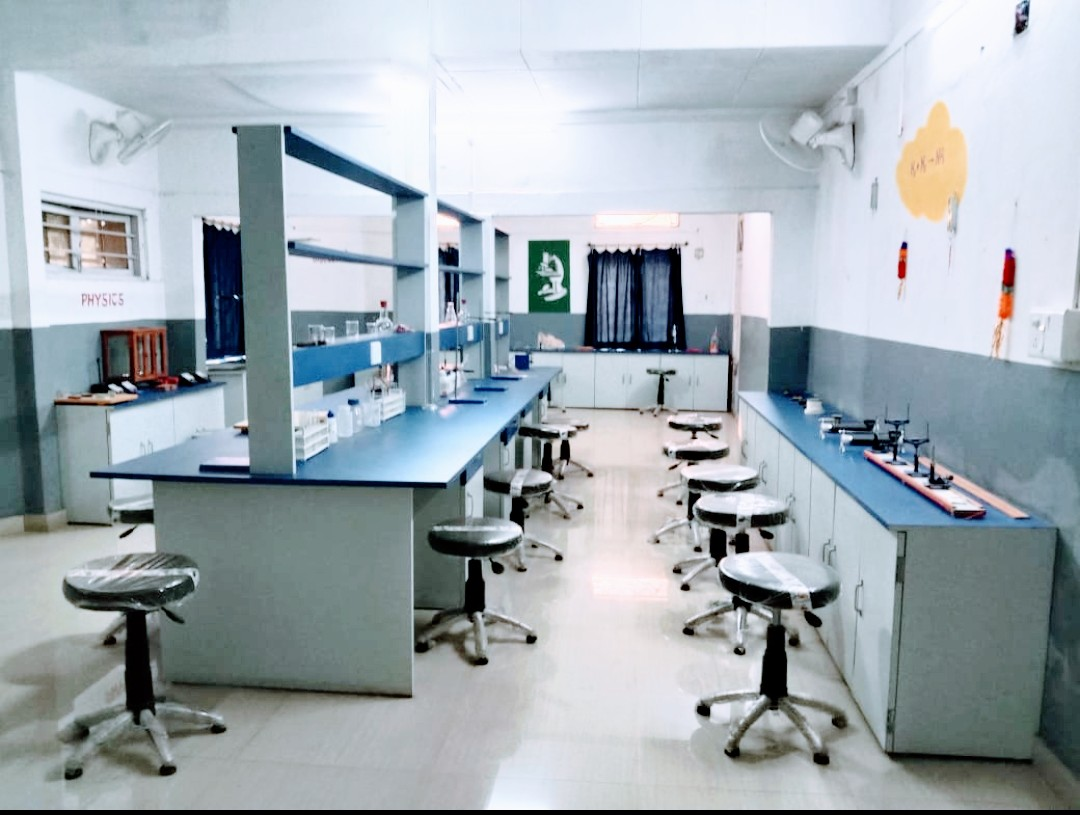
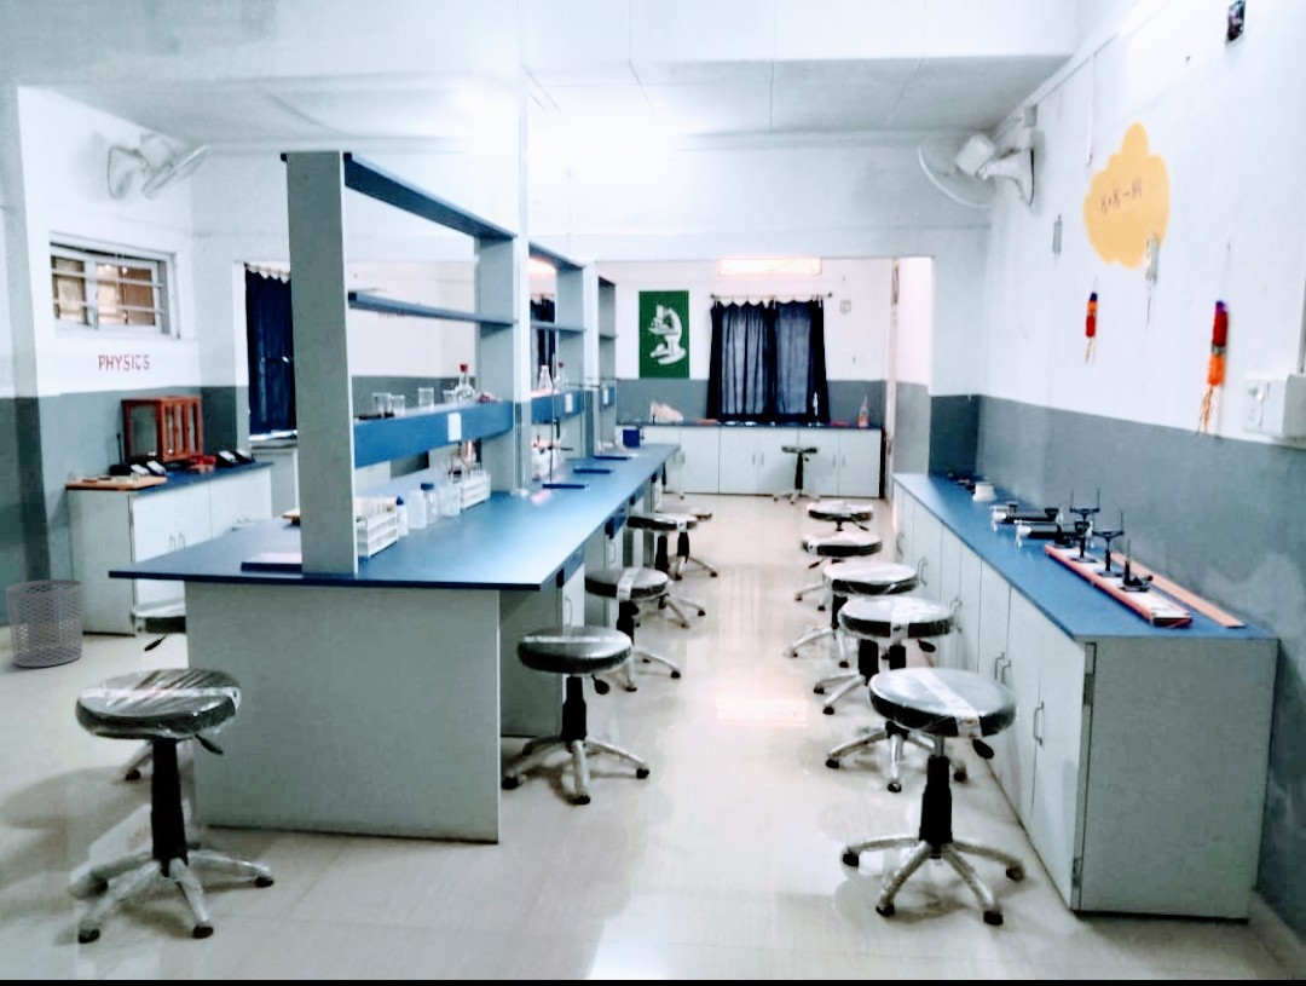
+ waste bin [5,578,83,668]
